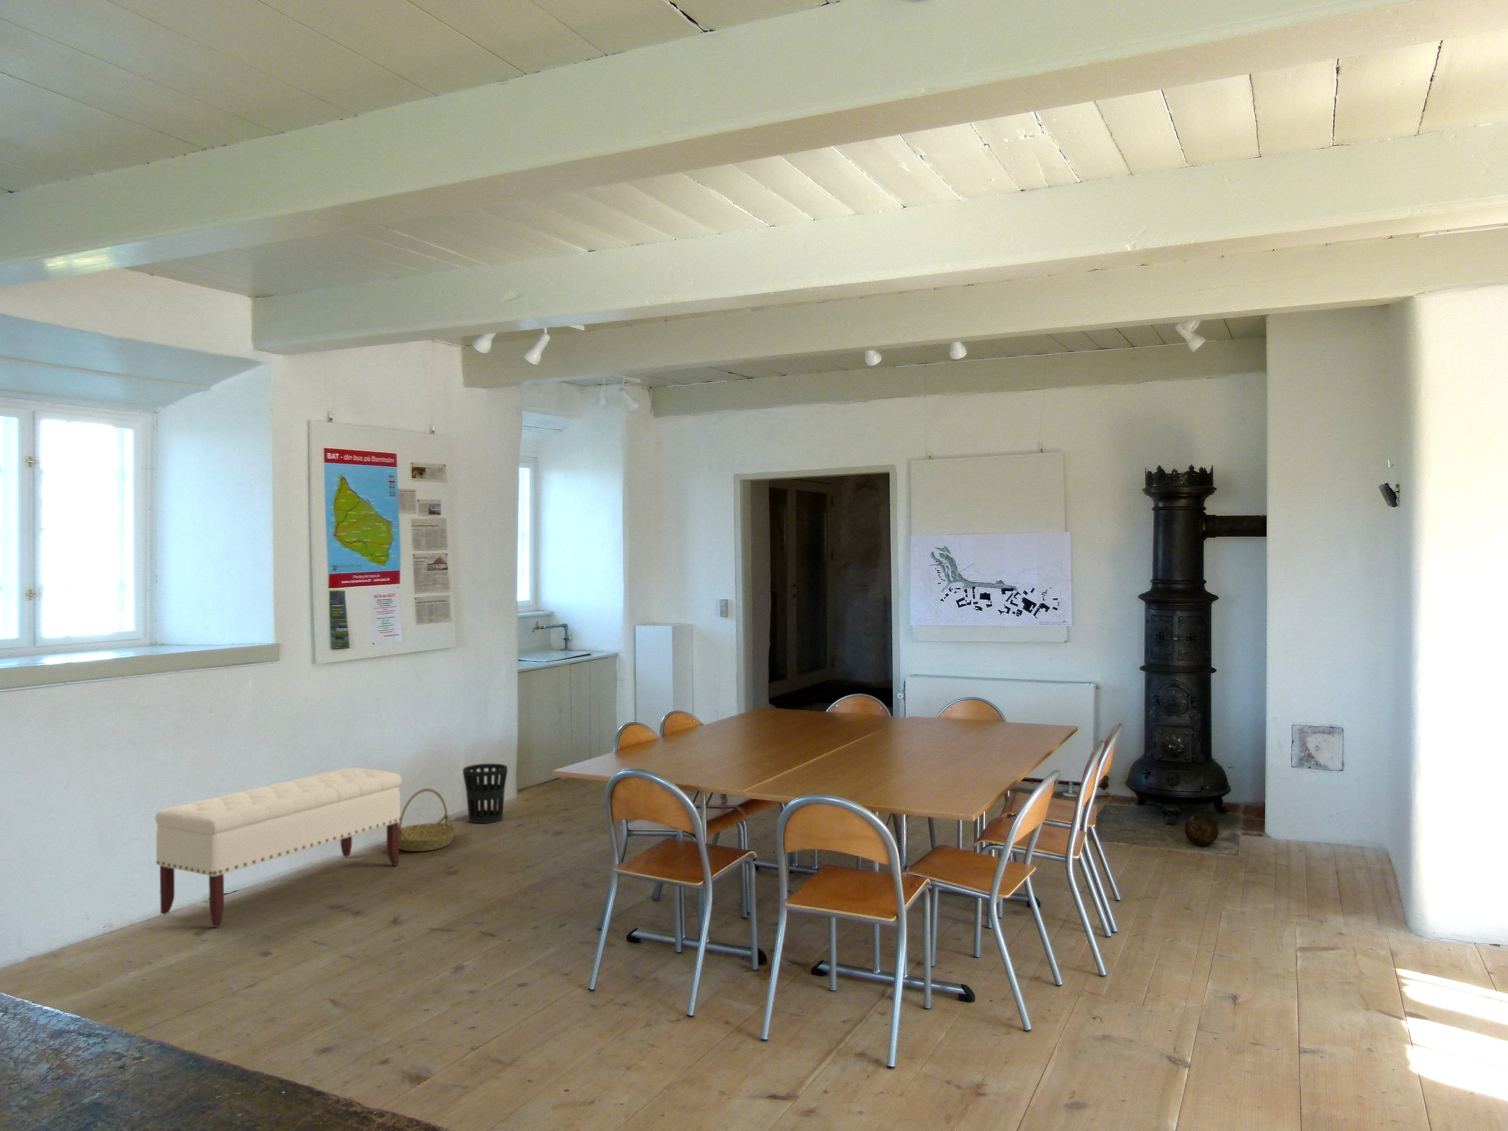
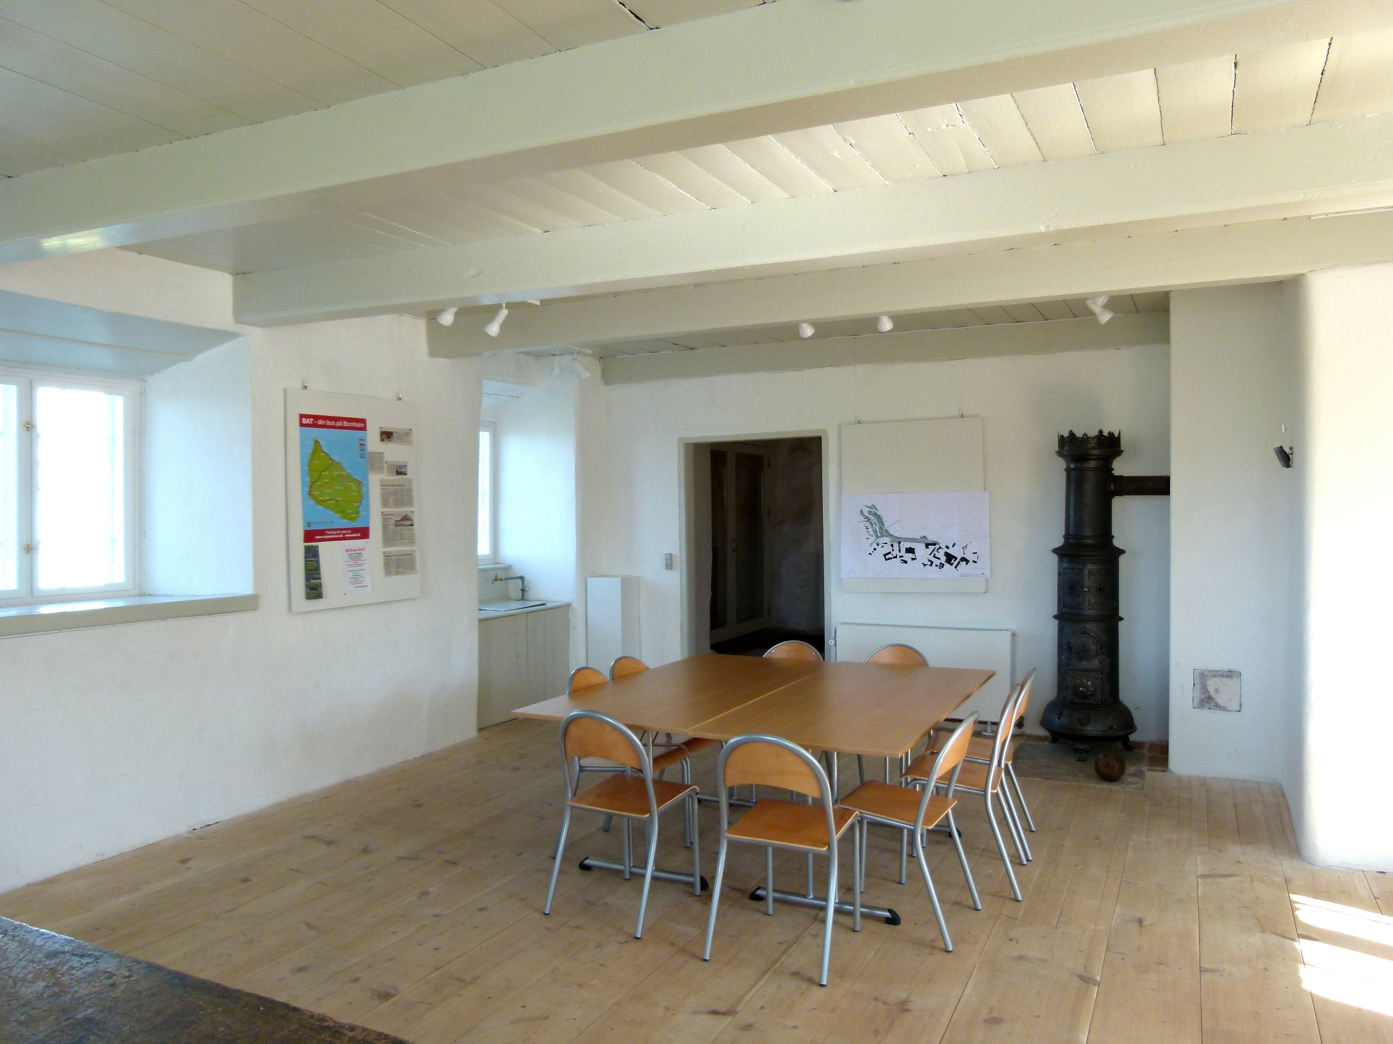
- bench [154,766,403,928]
- basket [399,788,458,852]
- wastebasket [462,763,508,823]
